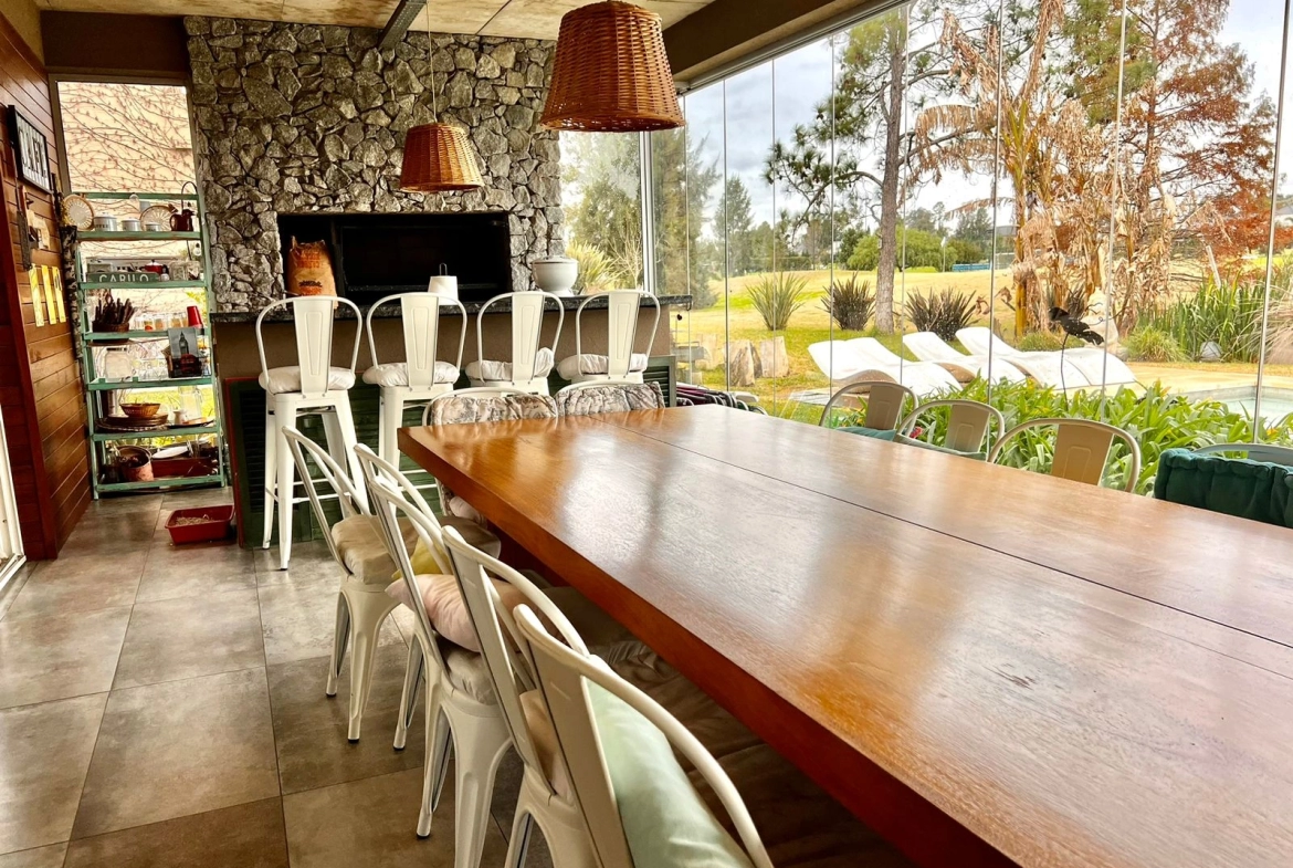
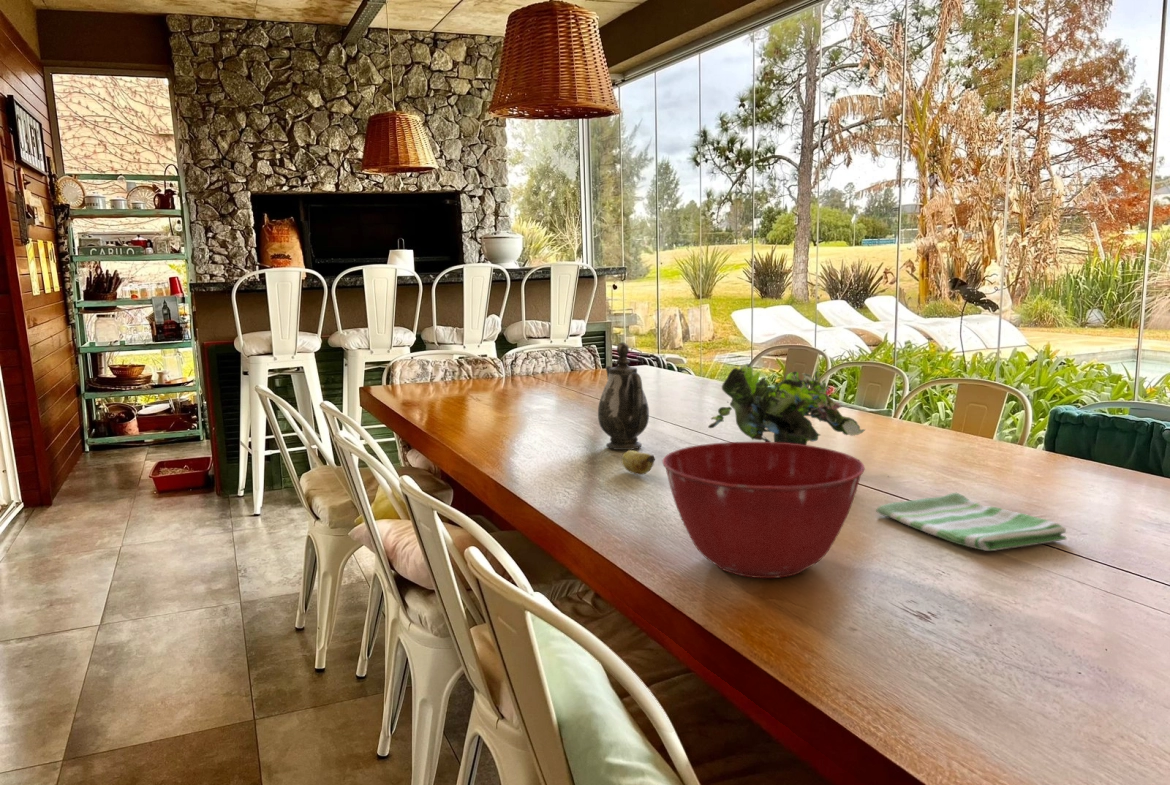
+ dish towel [875,492,1068,552]
+ teapot [597,342,650,451]
+ banana [621,450,656,476]
+ mixing bowl [662,441,866,579]
+ plant [707,363,890,478]
